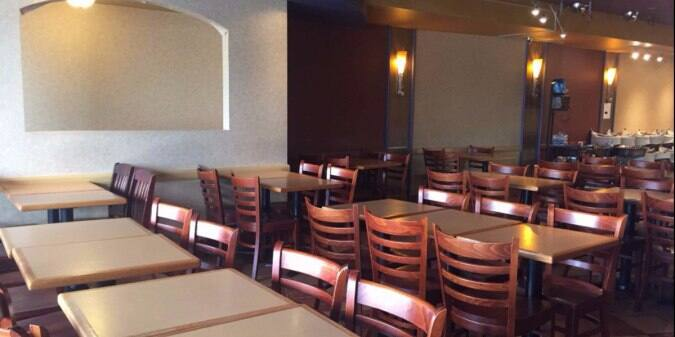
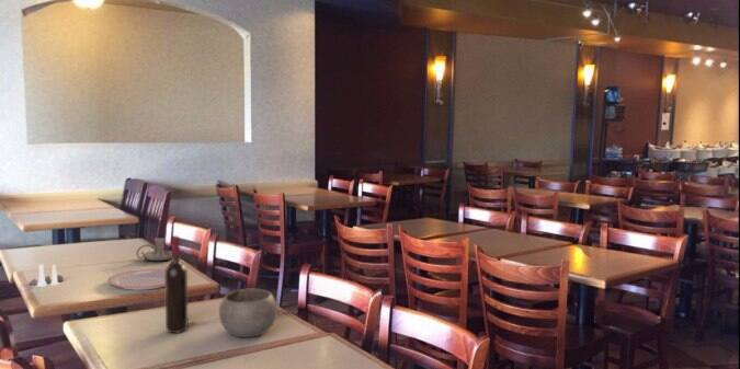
+ plate [106,268,166,291]
+ salt and pepper shaker set [27,264,65,288]
+ bowl [218,287,278,338]
+ candle holder [136,237,172,262]
+ wine bottle [163,235,189,334]
